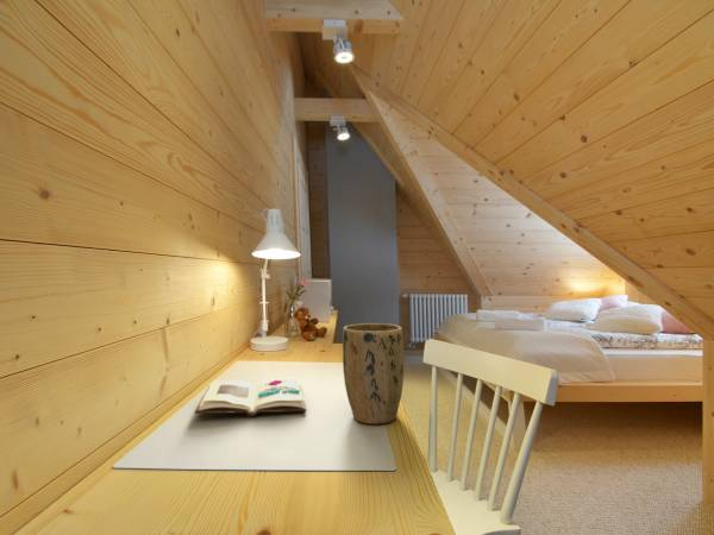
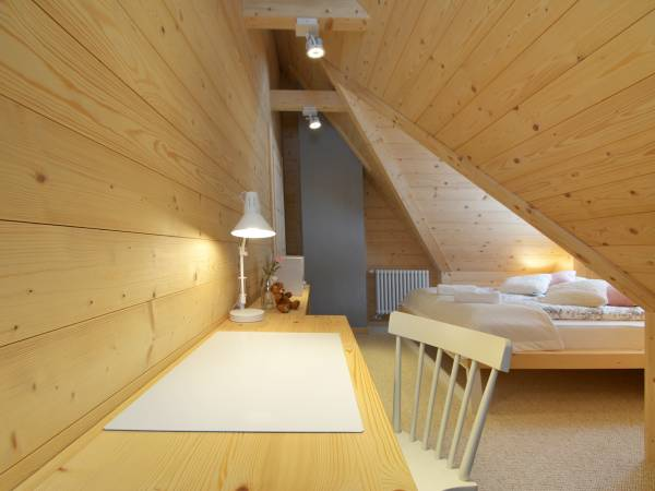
- plant pot [342,322,405,426]
- book [193,377,307,417]
